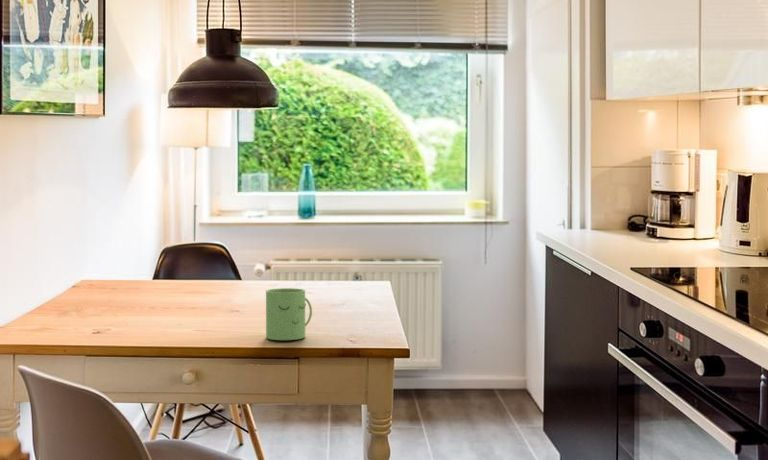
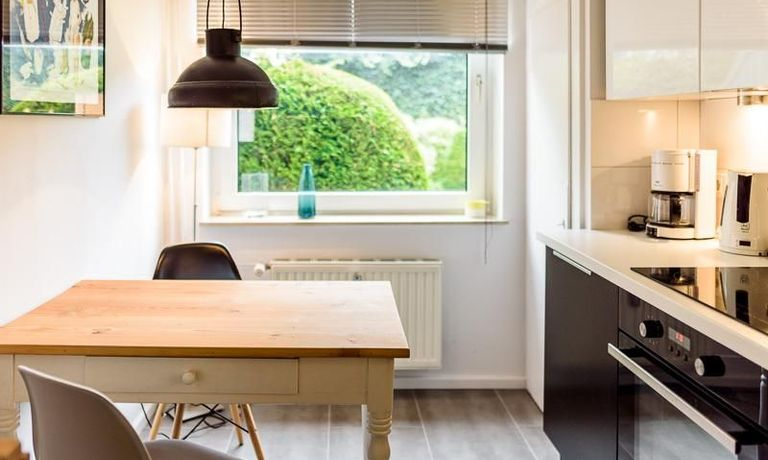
- mug [265,287,313,341]
